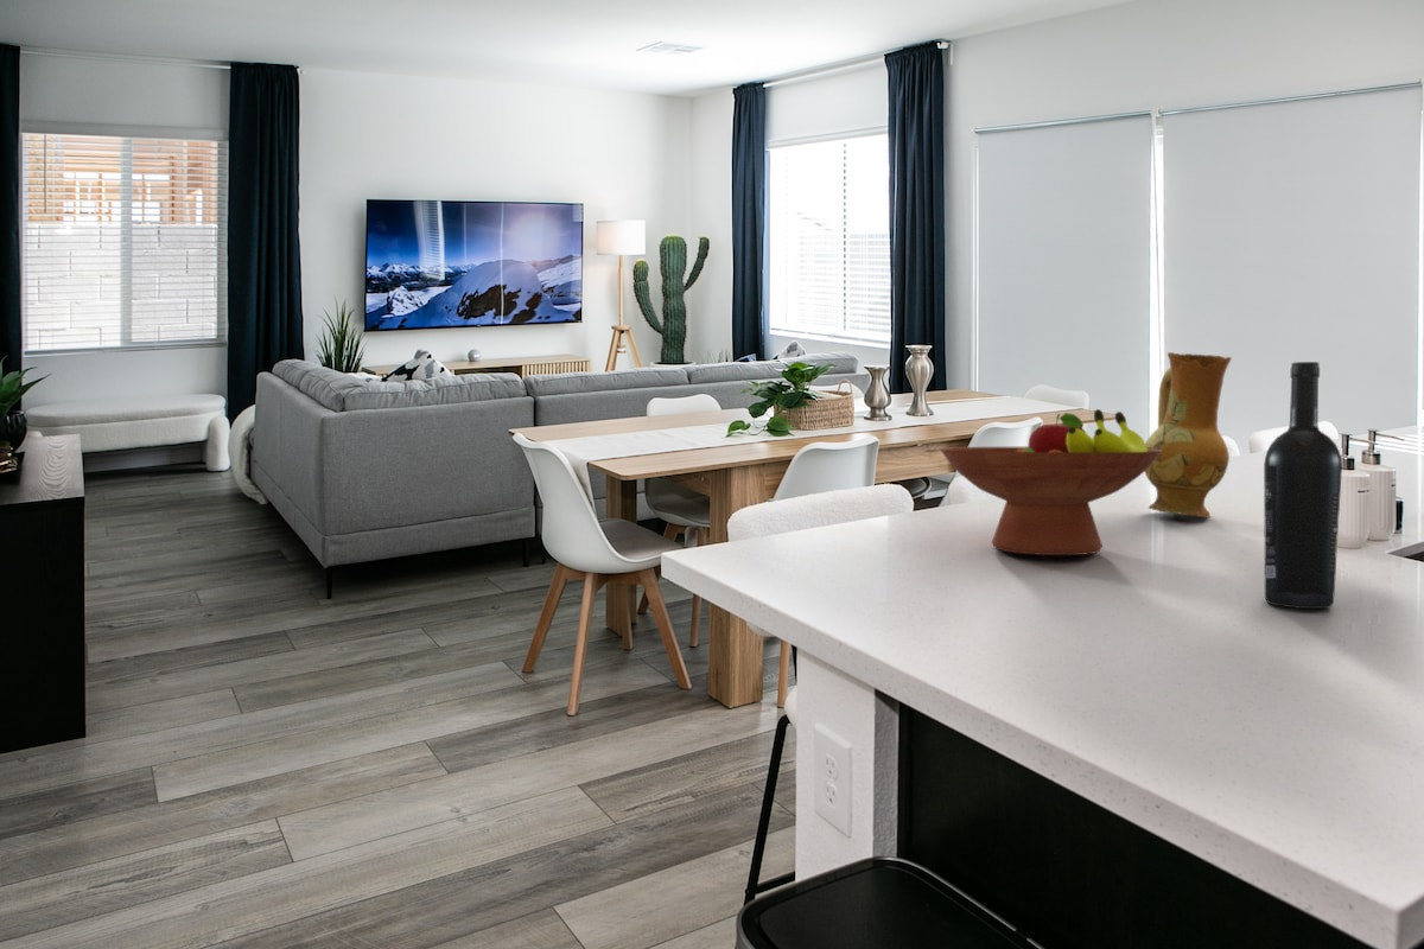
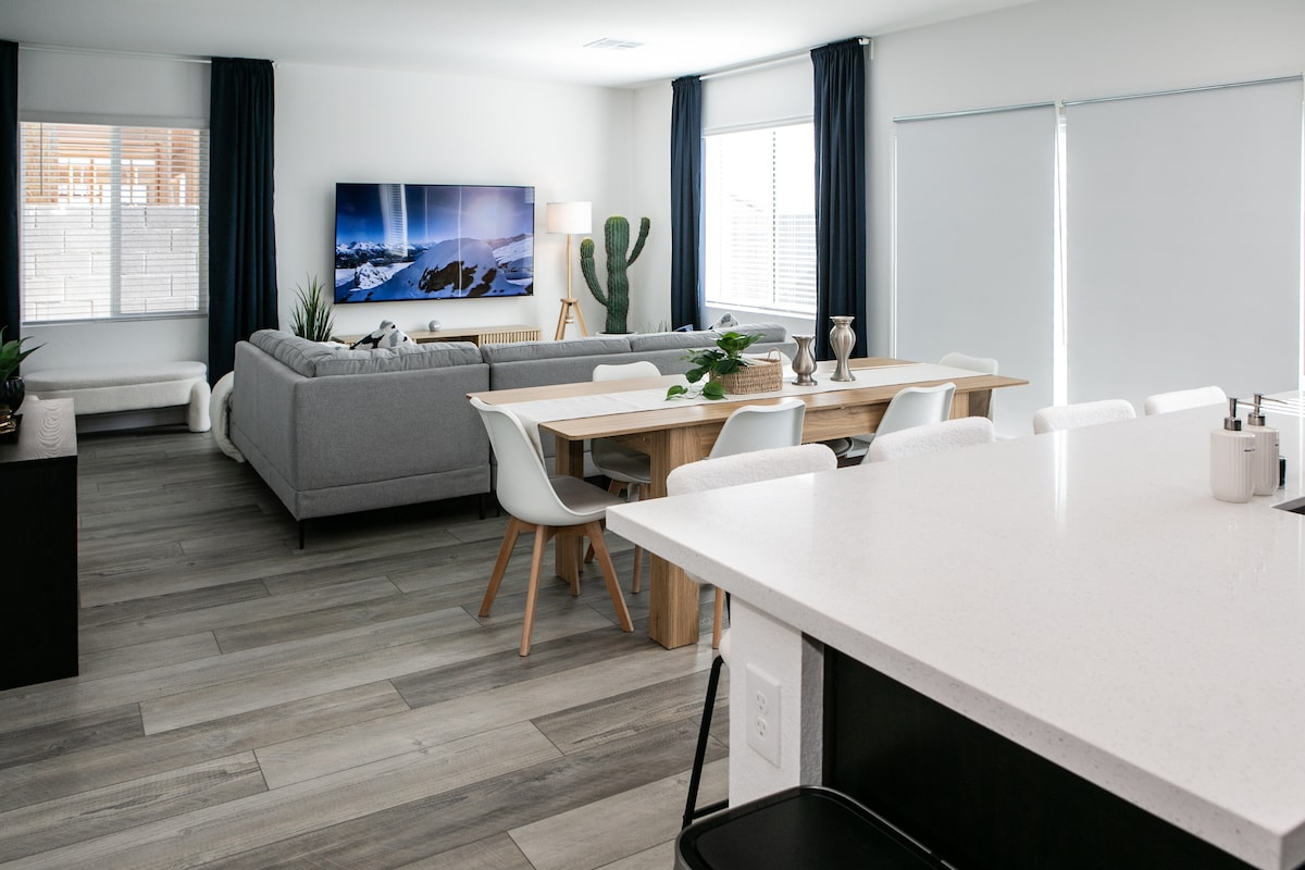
- wine bottle [1263,361,1343,610]
- fruit bowl [939,408,1162,556]
- ceramic jug [1144,351,1233,520]
